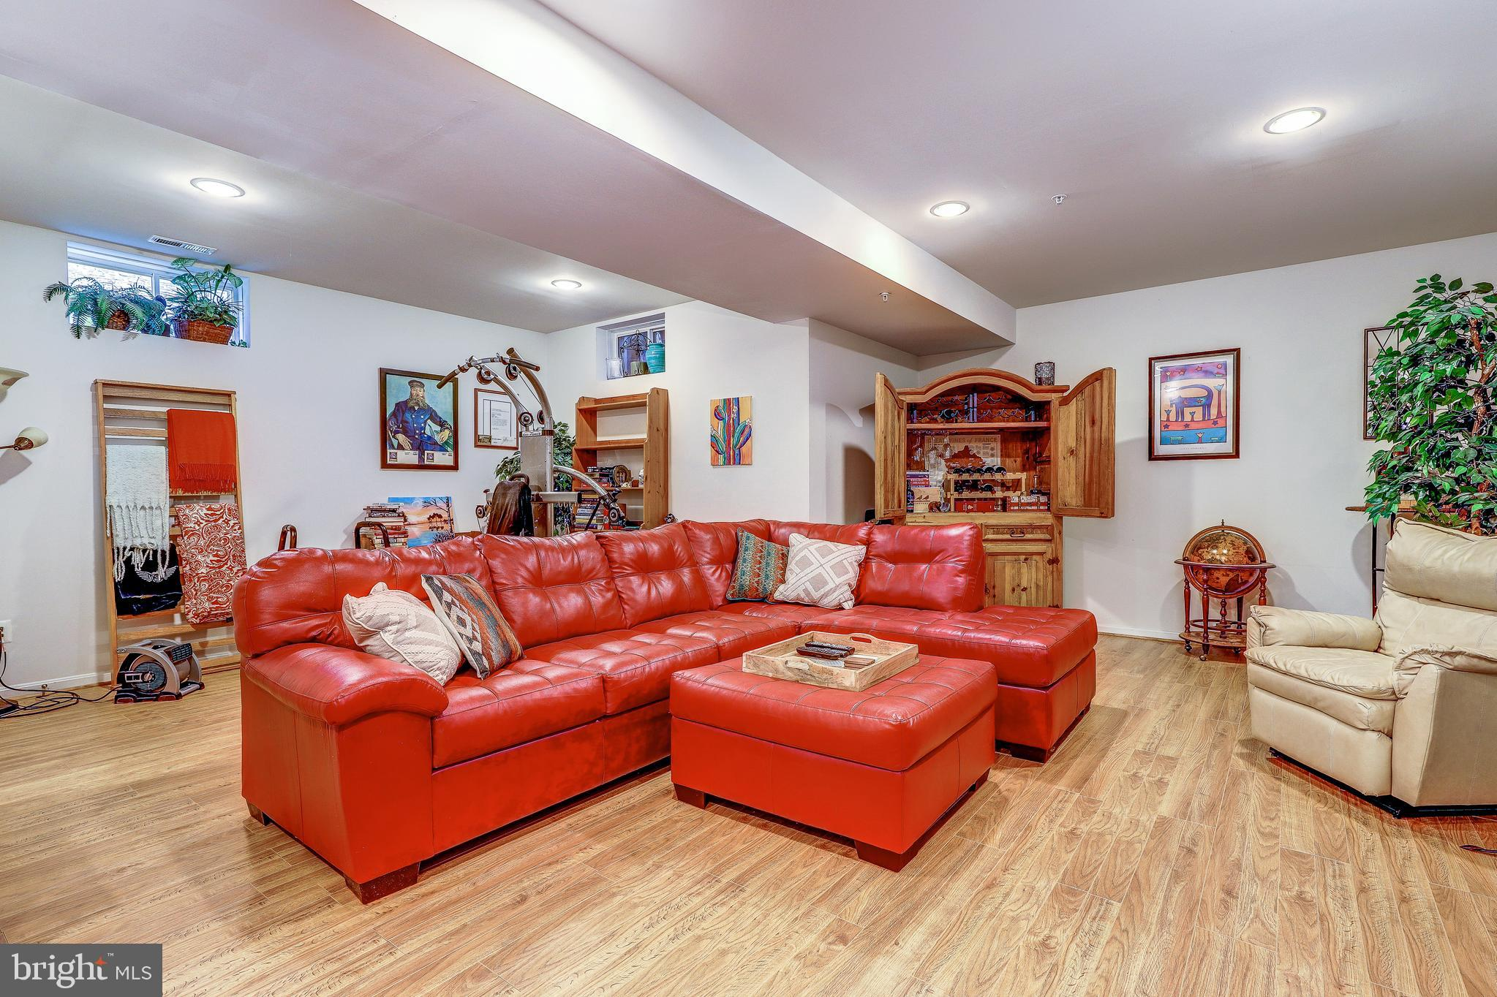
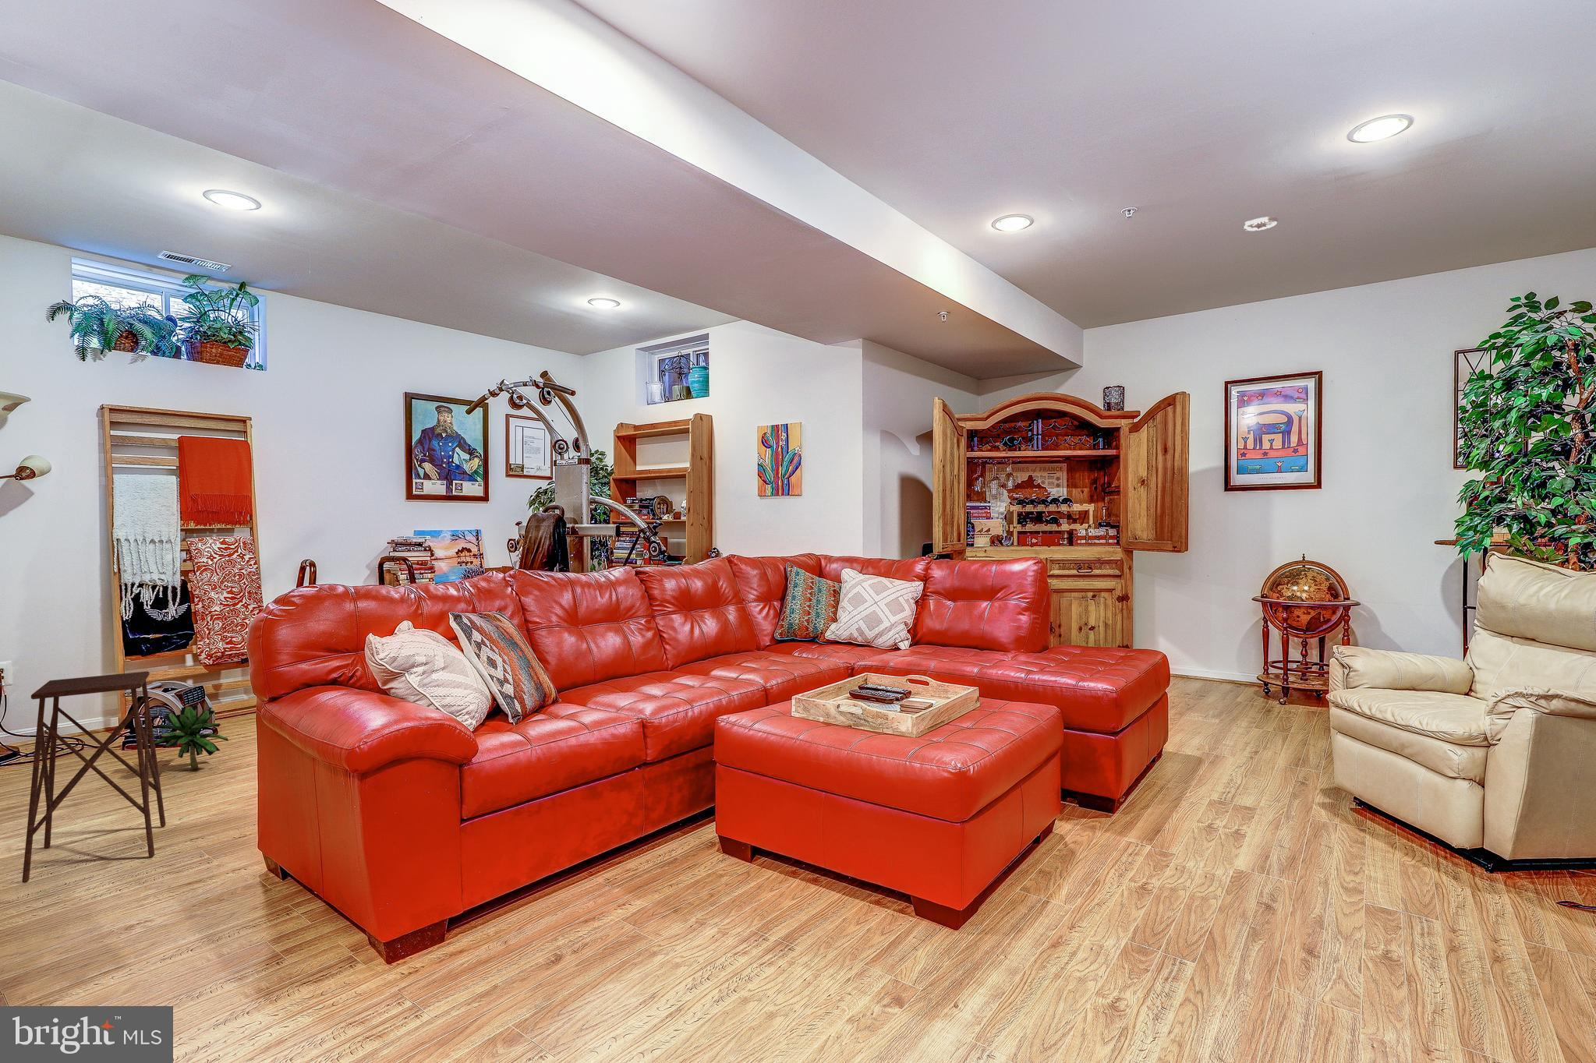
+ smoke detector [1244,216,1279,231]
+ decorative plant [154,705,229,771]
+ side table [21,670,167,884]
